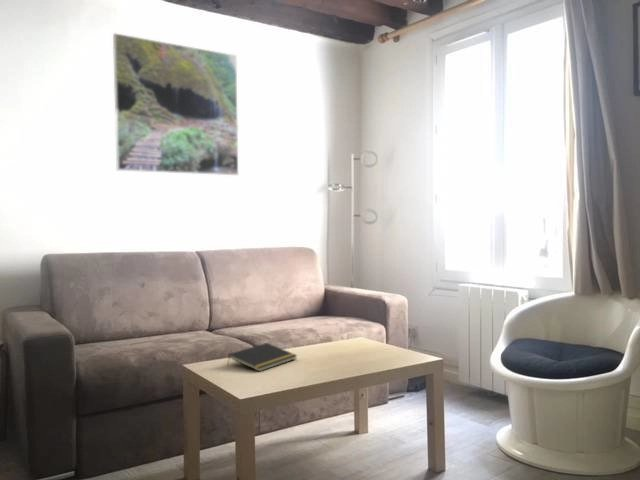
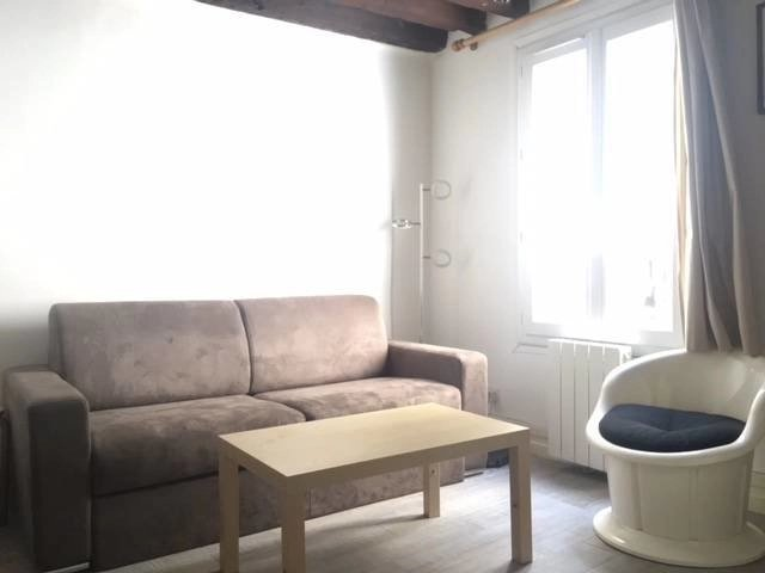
- notepad [226,342,298,373]
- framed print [112,32,239,176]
